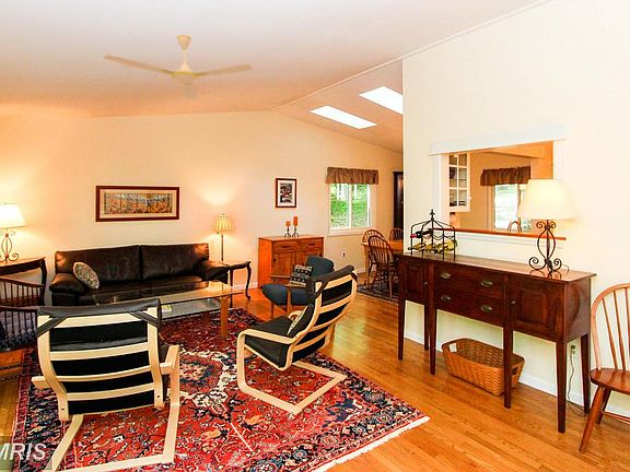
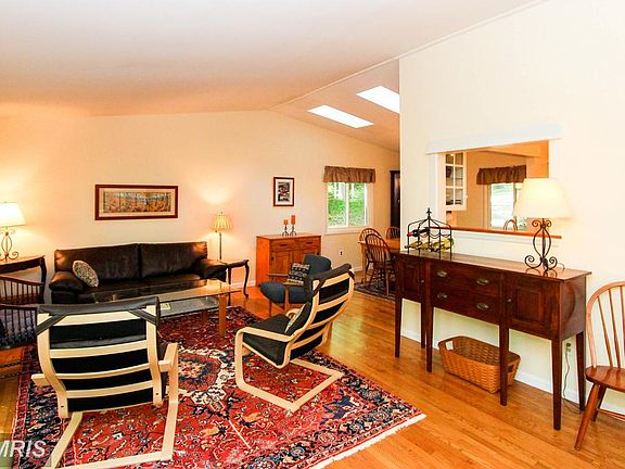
- ceiling fan [102,34,254,99]
